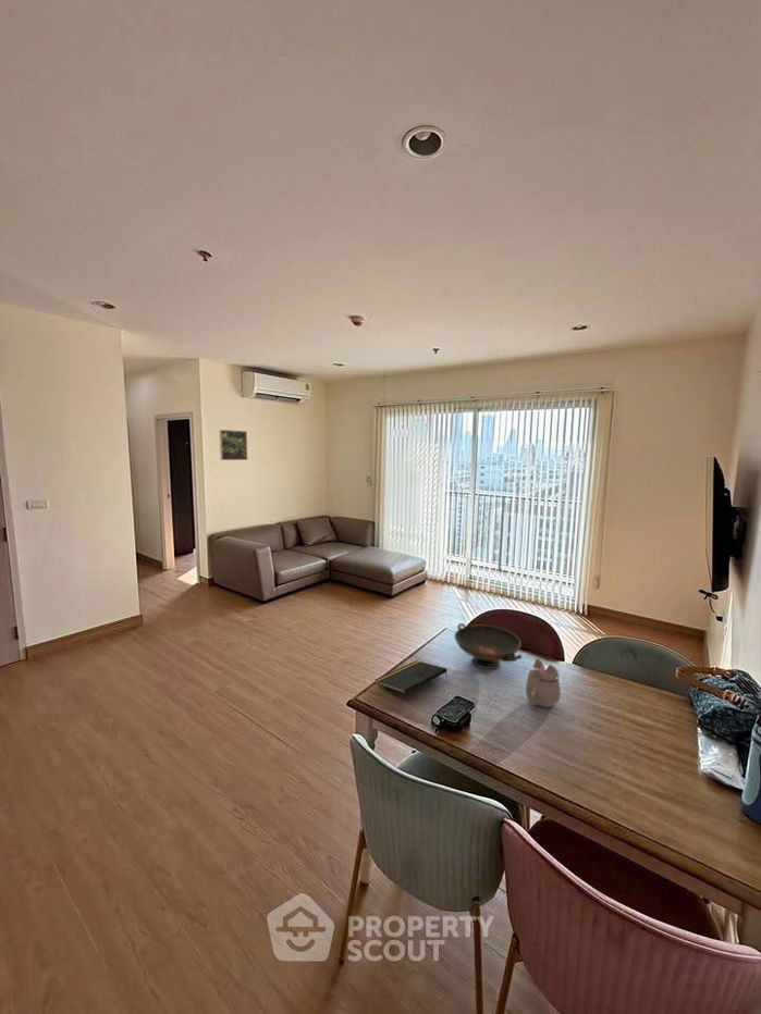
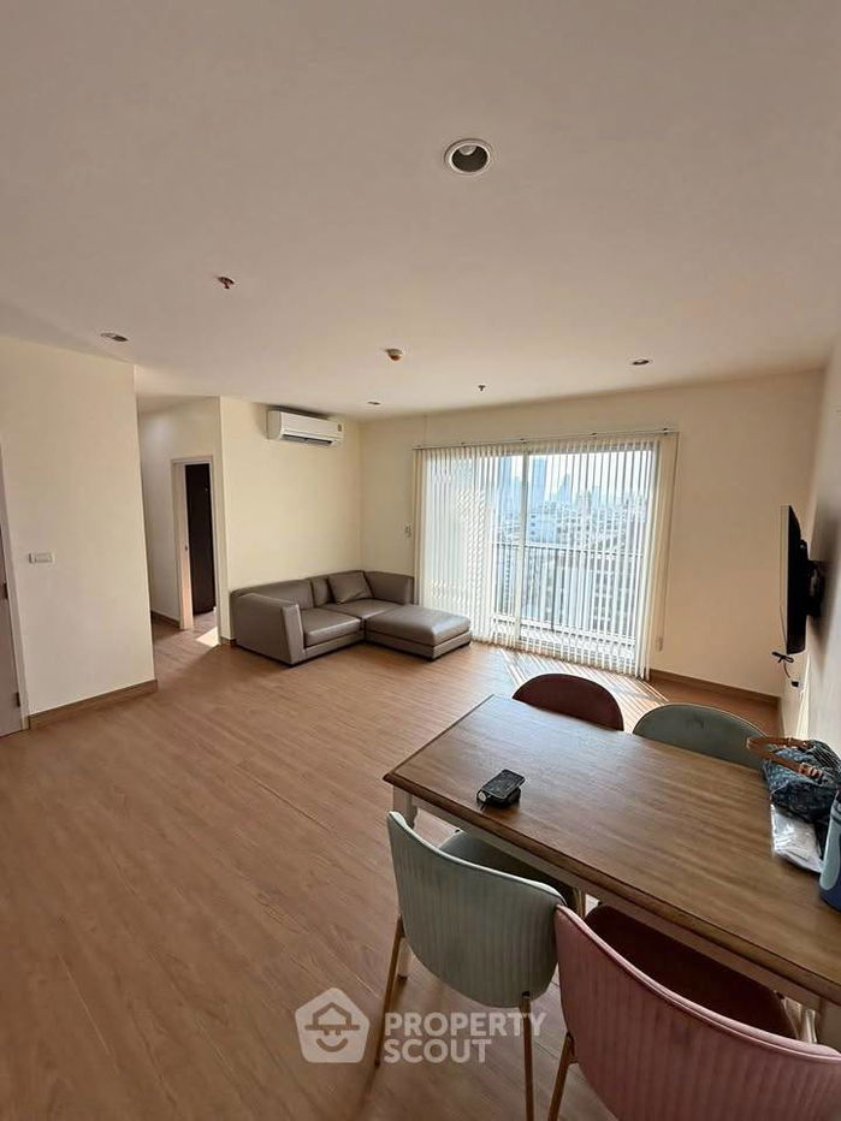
- decorative bowl [453,622,524,670]
- notepad [375,659,449,695]
- teapot [525,657,562,708]
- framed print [219,429,248,461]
